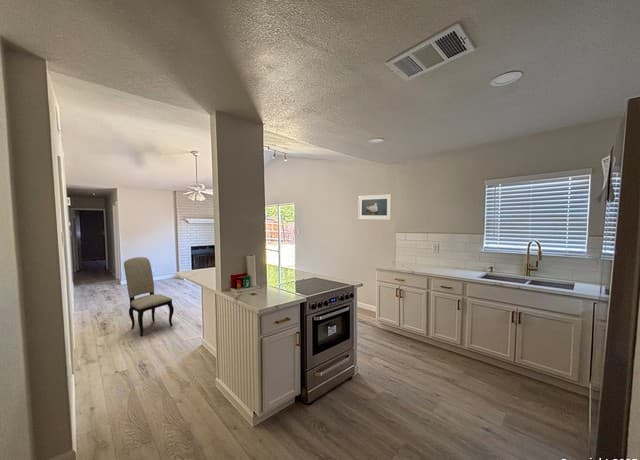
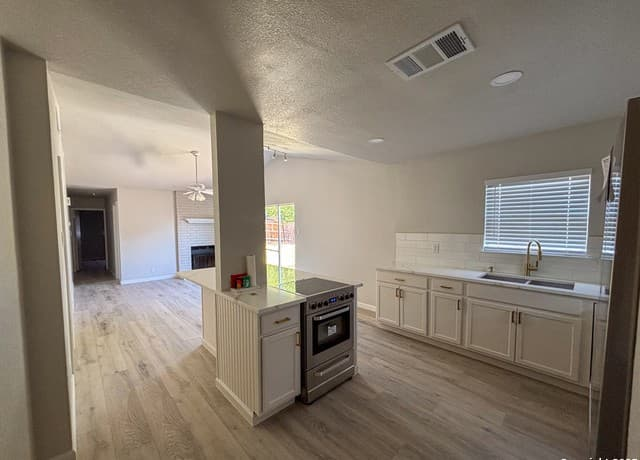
- dining chair [123,256,175,337]
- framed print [357,193,393,221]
